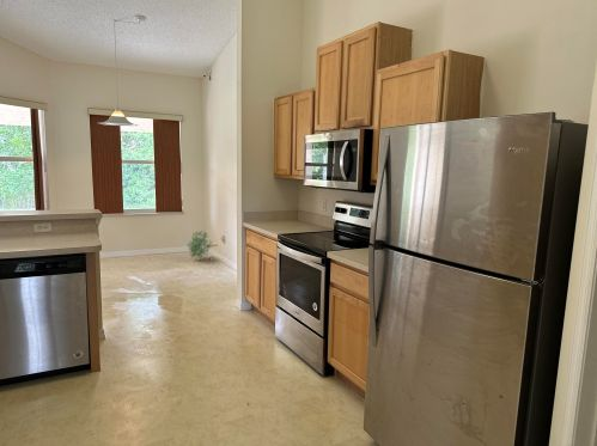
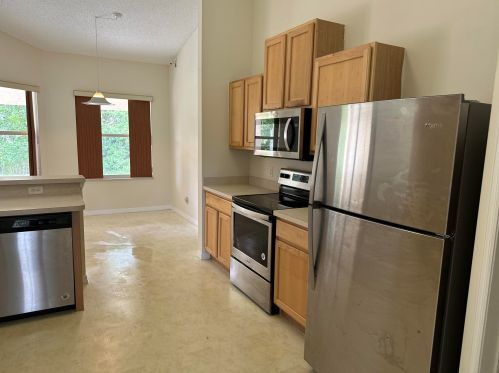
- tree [187,230,219,261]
